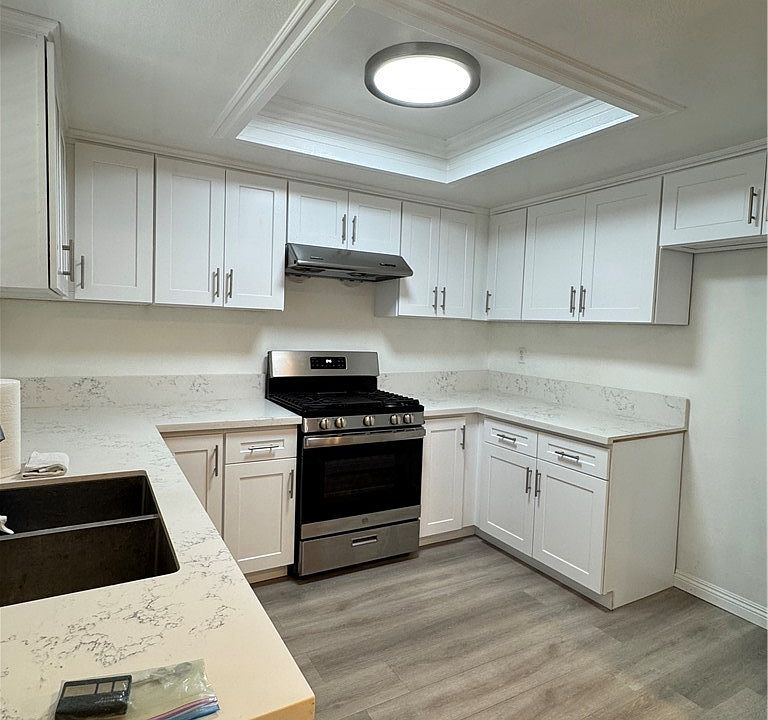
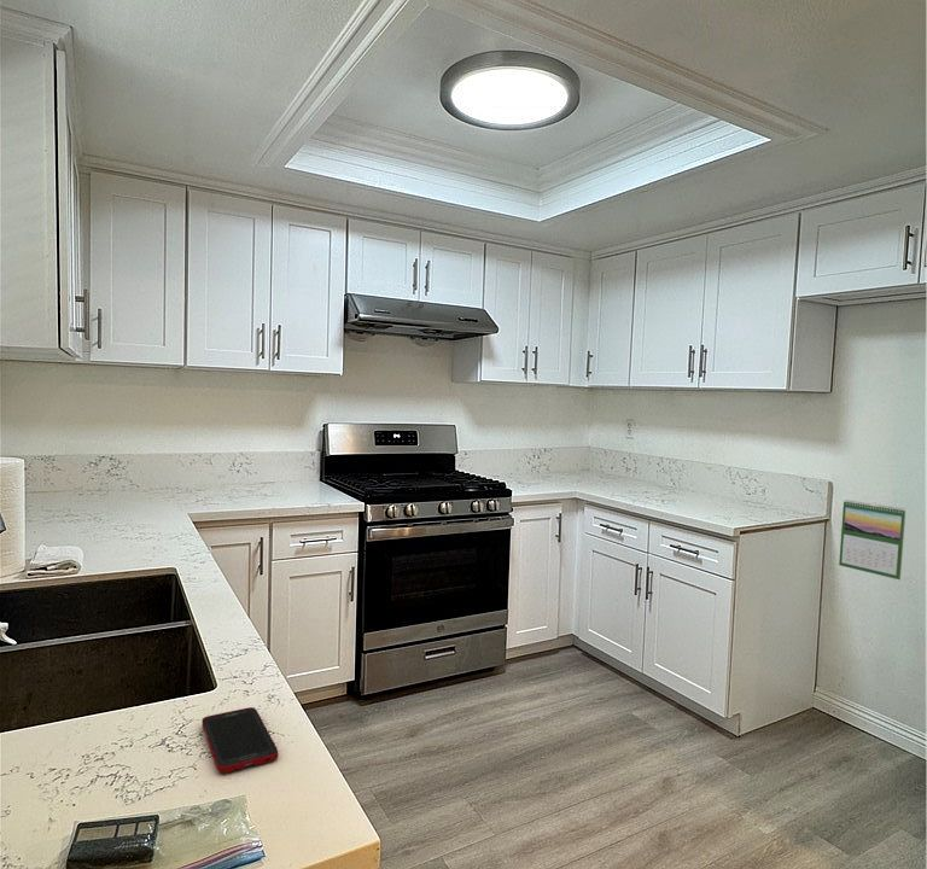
+ calendar [838,498,906,581]
+ cell phone [200,706,279,775]
